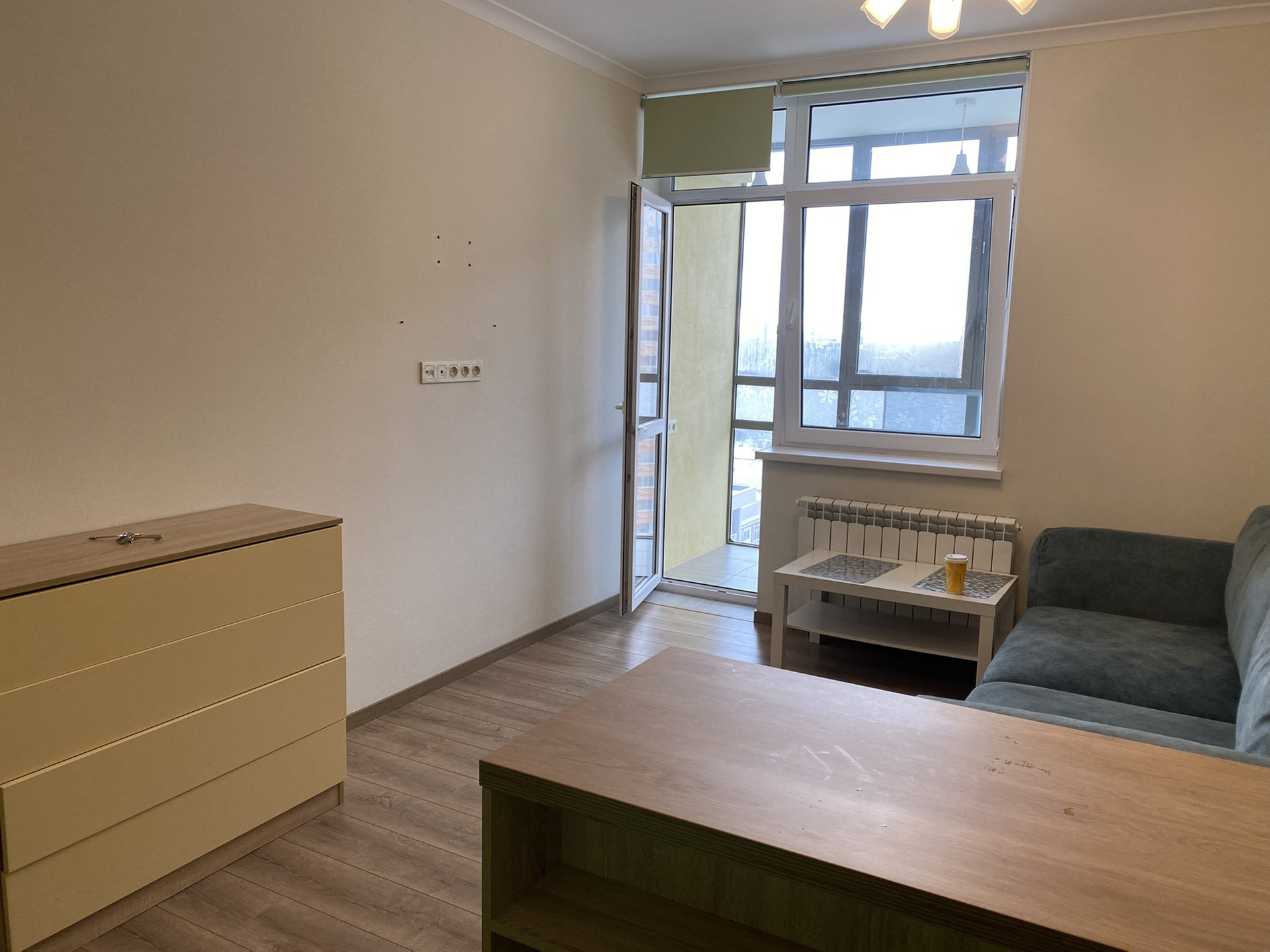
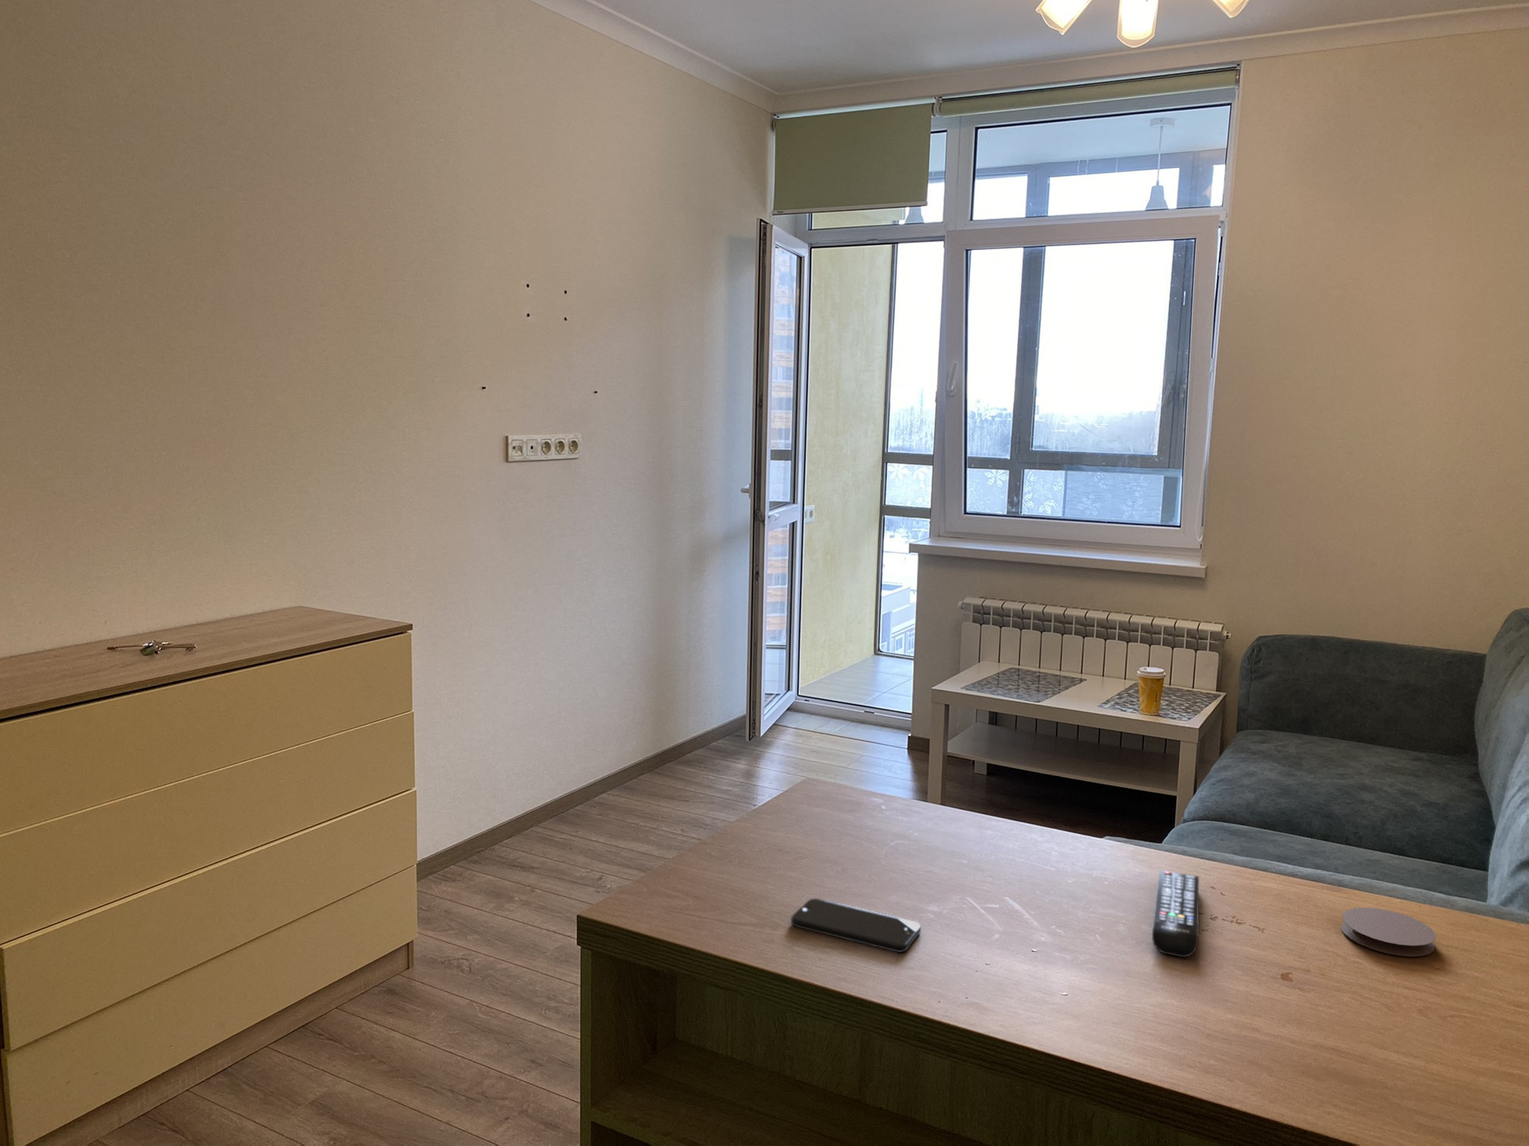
+ remote control [1151,869,1200,958]
+ smartphone [790,898,921,953]
+ coaster [1340,908,1436,957]
